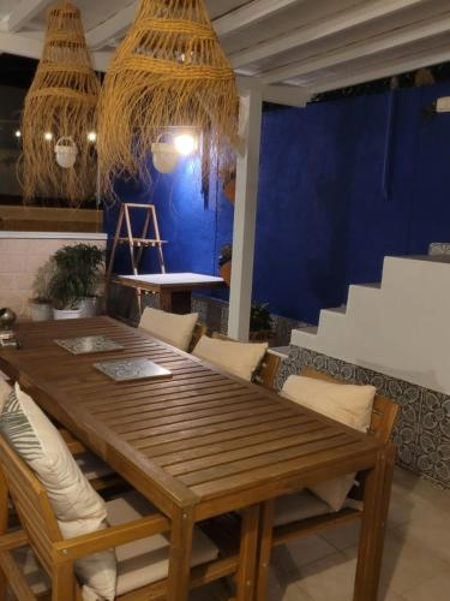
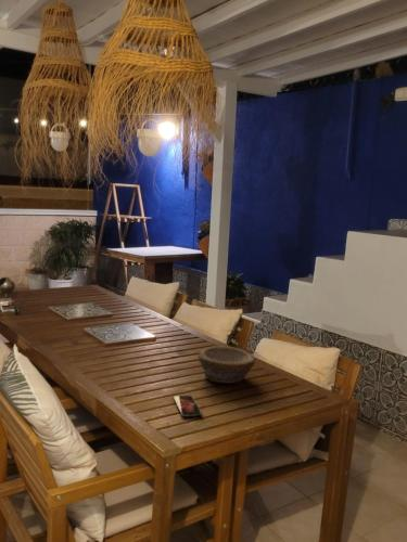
+ bowl [198,346,256,384]
+ smartphone [173,395,203,418]
